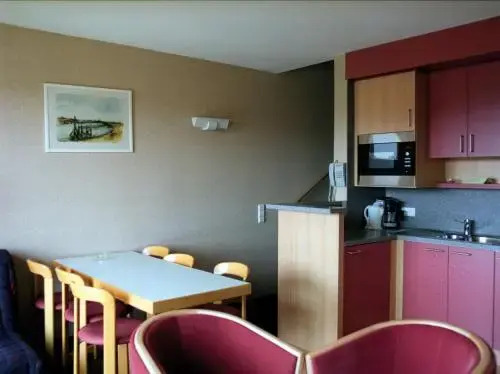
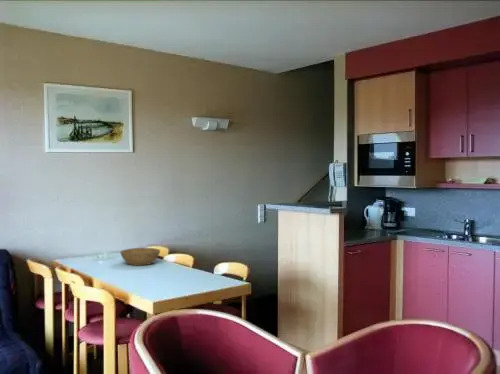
+ bowl [119,247,161,267]
